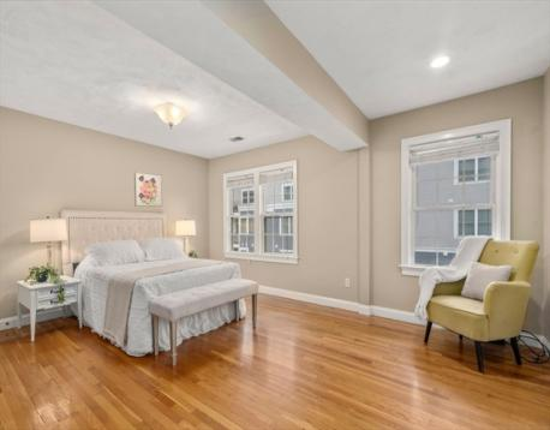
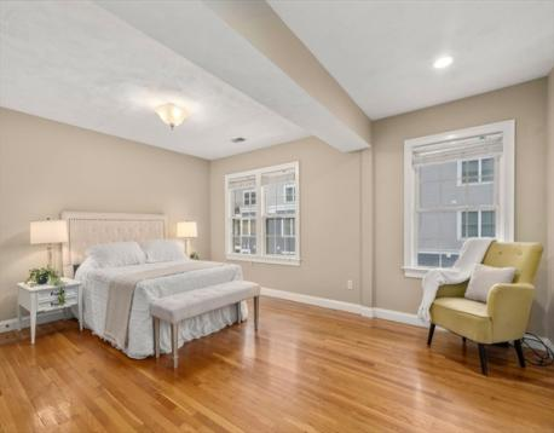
- wall art [133,171,163,208]
